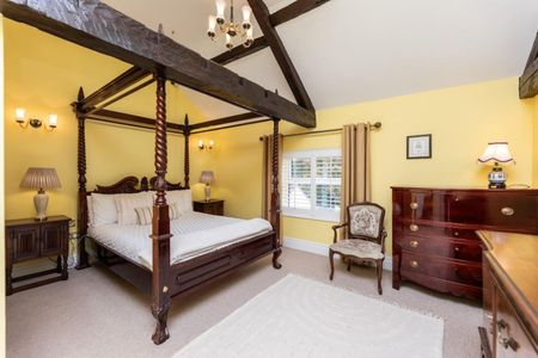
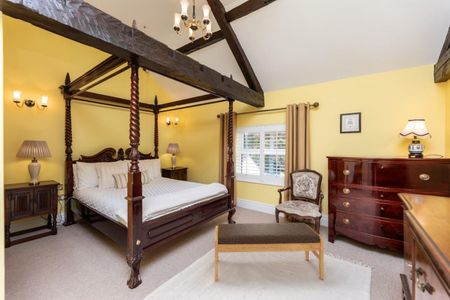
+ bench [214,222,325,282]
